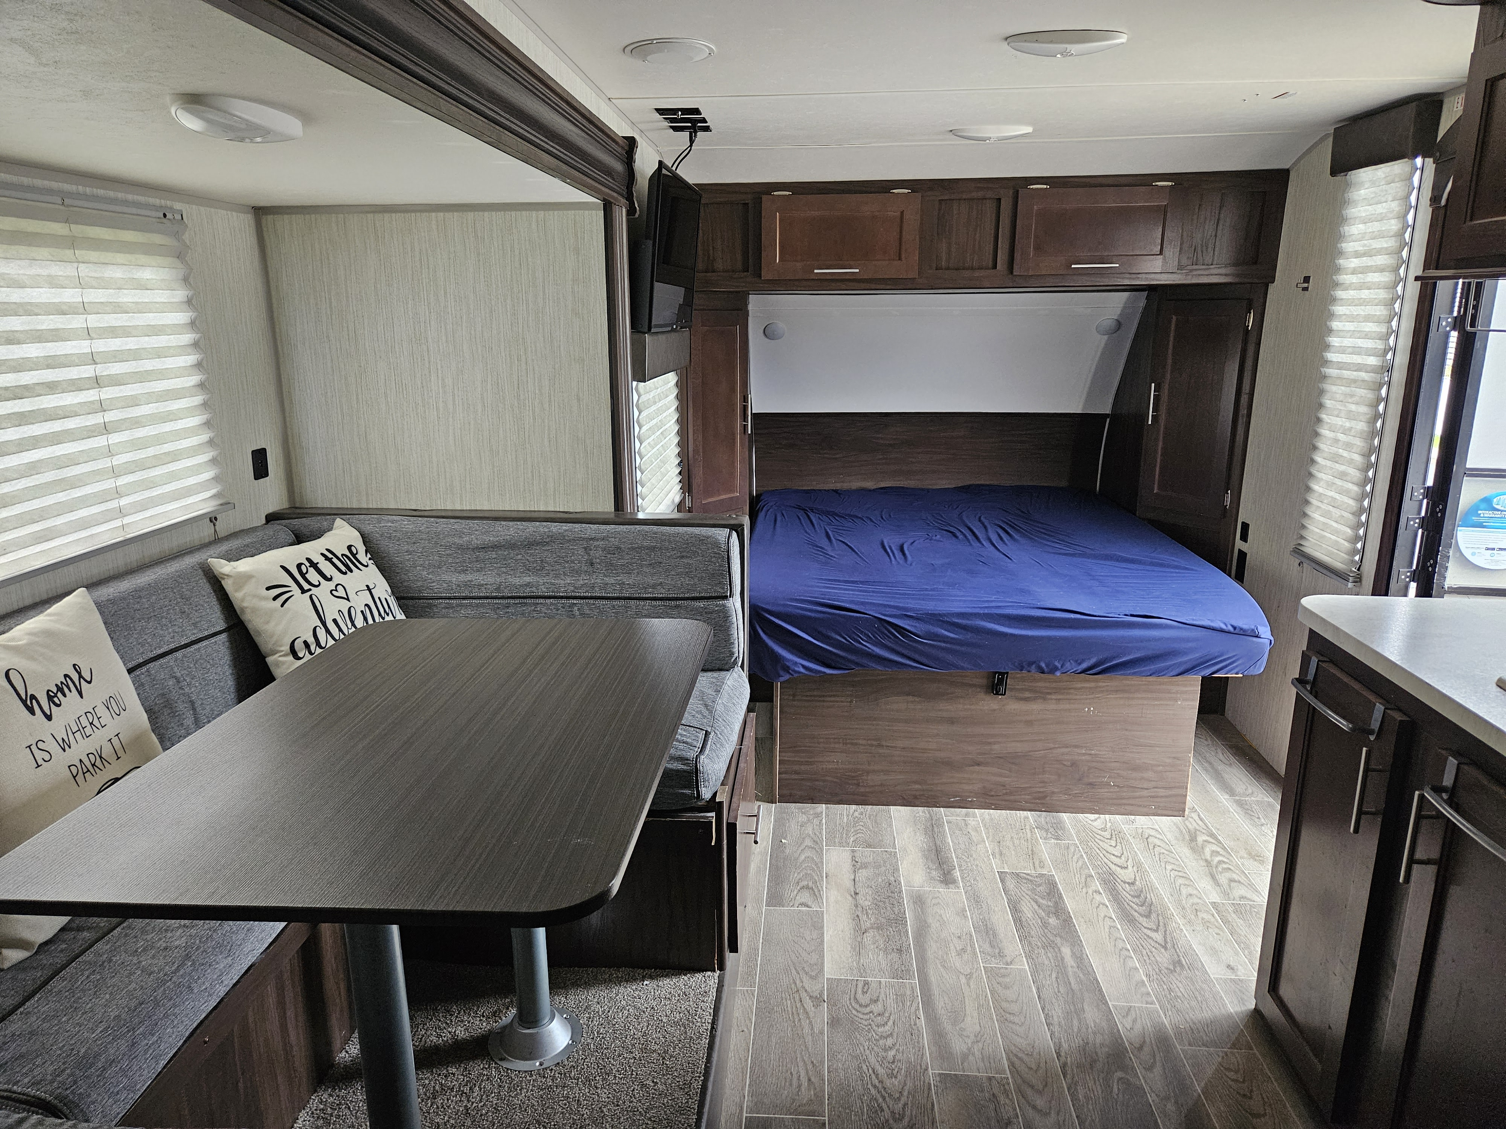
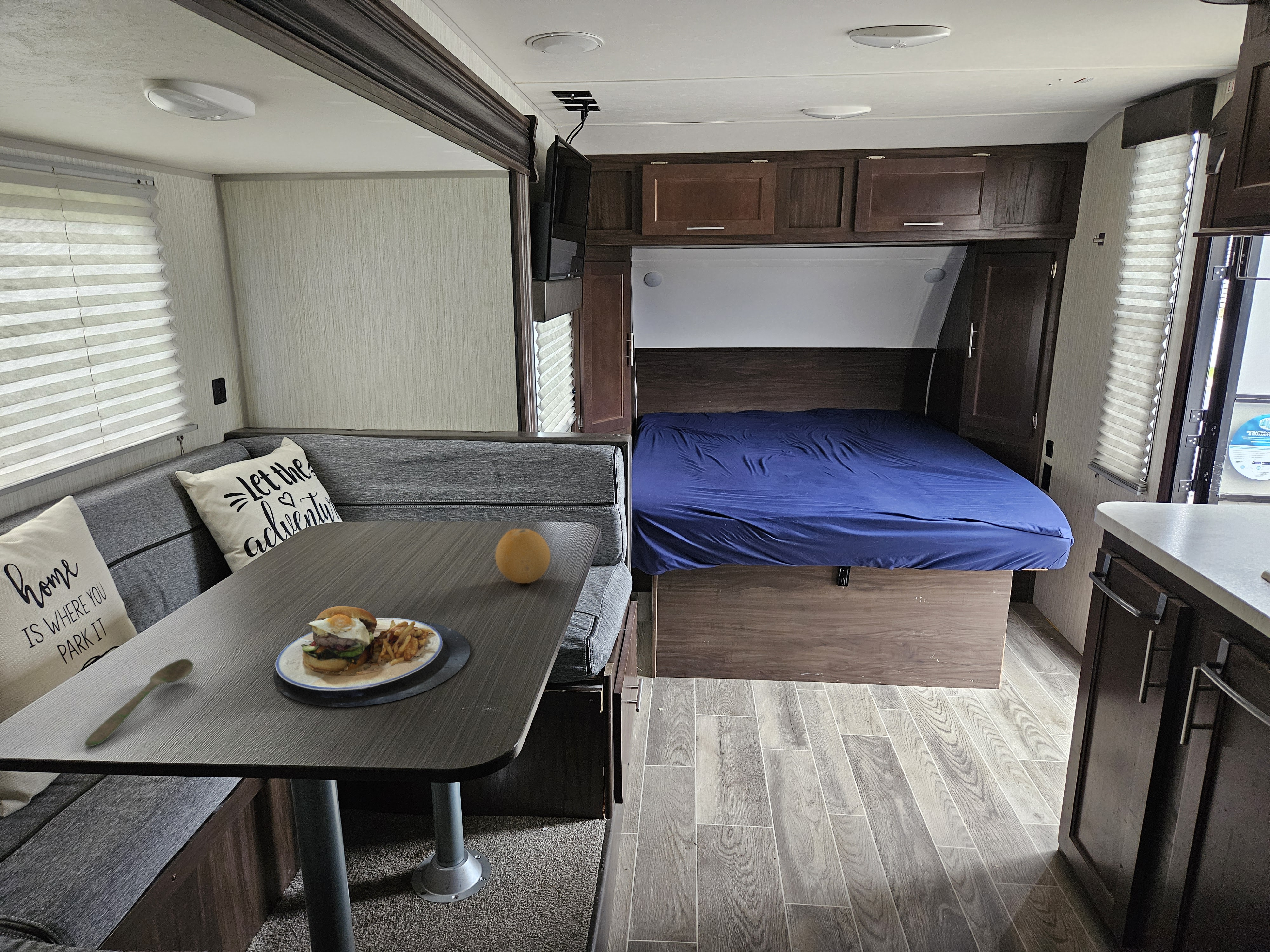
+ spoon [84,658,194,747]
+ plate [273,606,470,708]
+ fruit [495,528,551,584]
